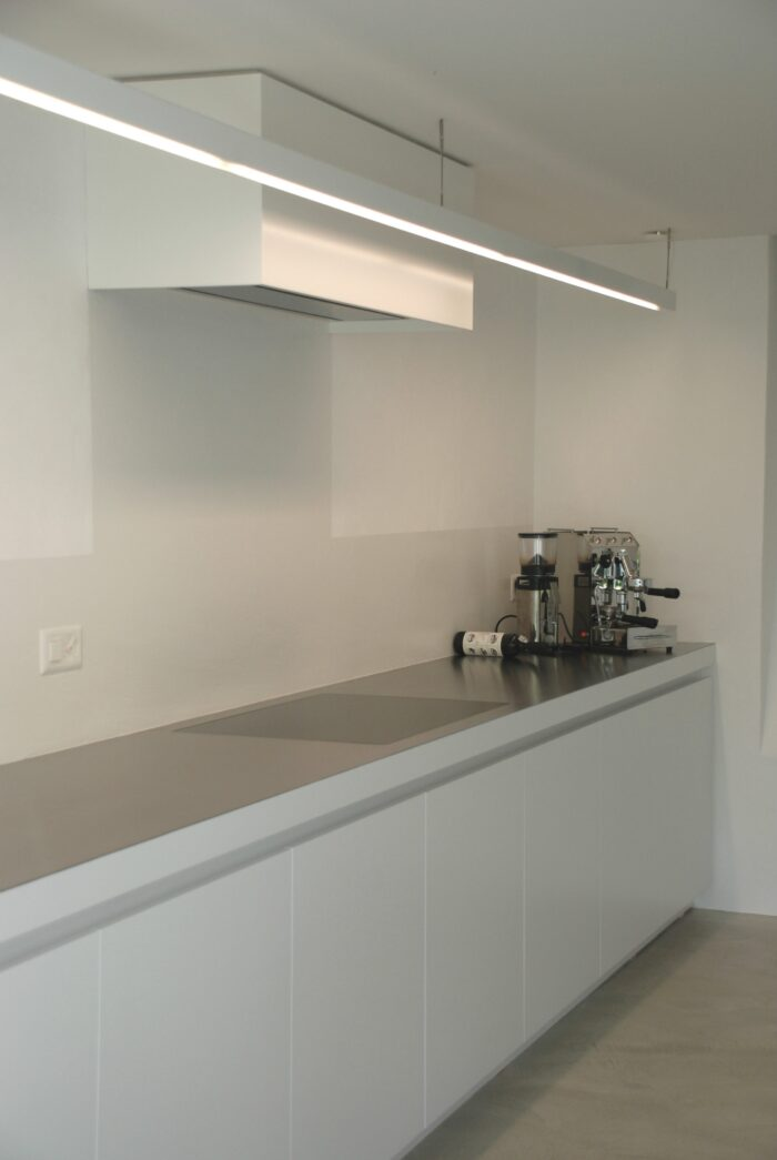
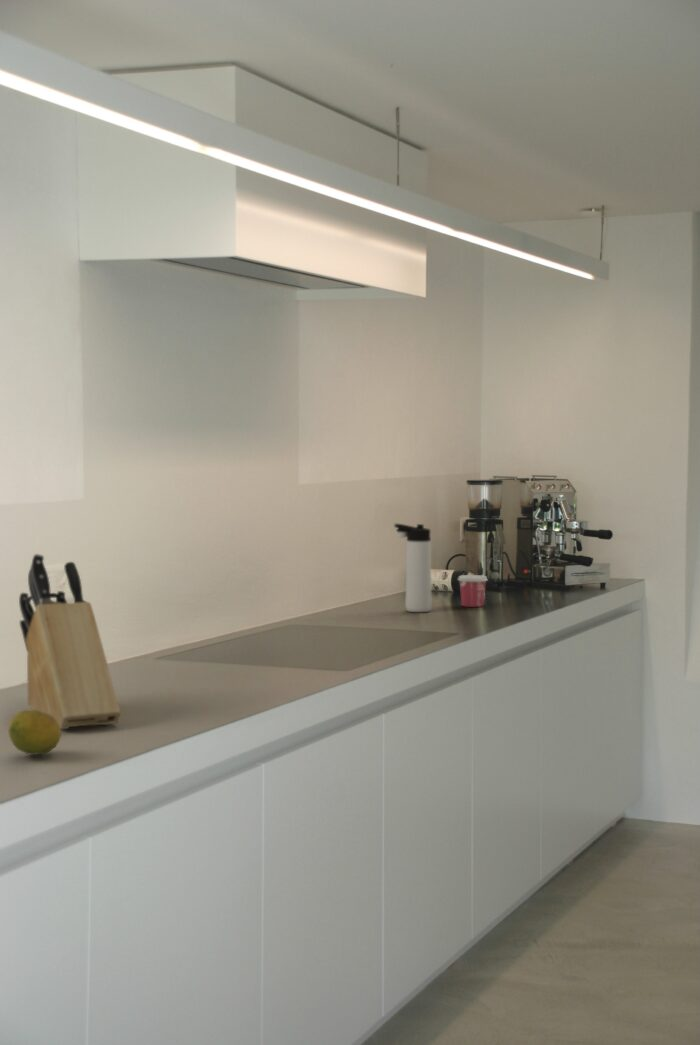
+ thermos bottle [393,523,432,613]
+ fruit [7,709,62,756]
+ knife block [18,553,122,730]
+ cup [457,574,489,608]
